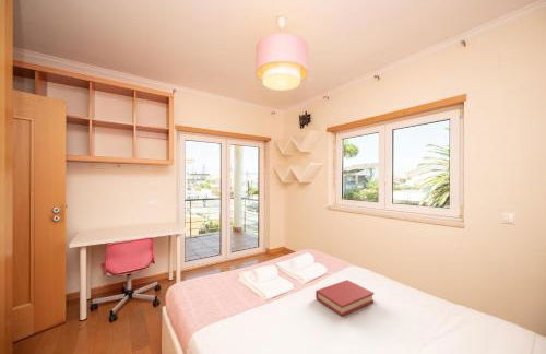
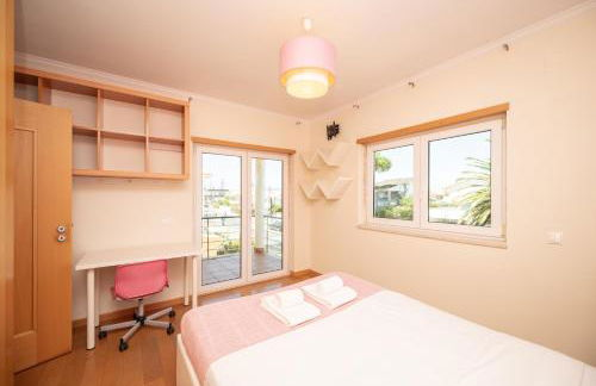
- hardback book [314,279,375,317]
